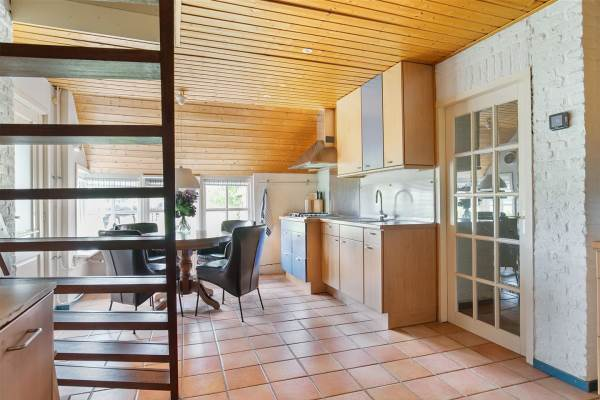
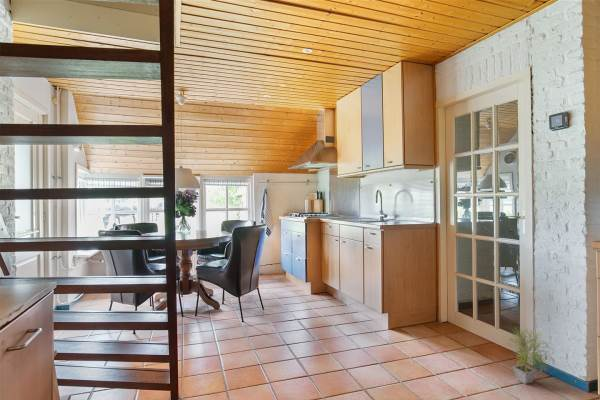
+ potted plant [504,326,557,385]
